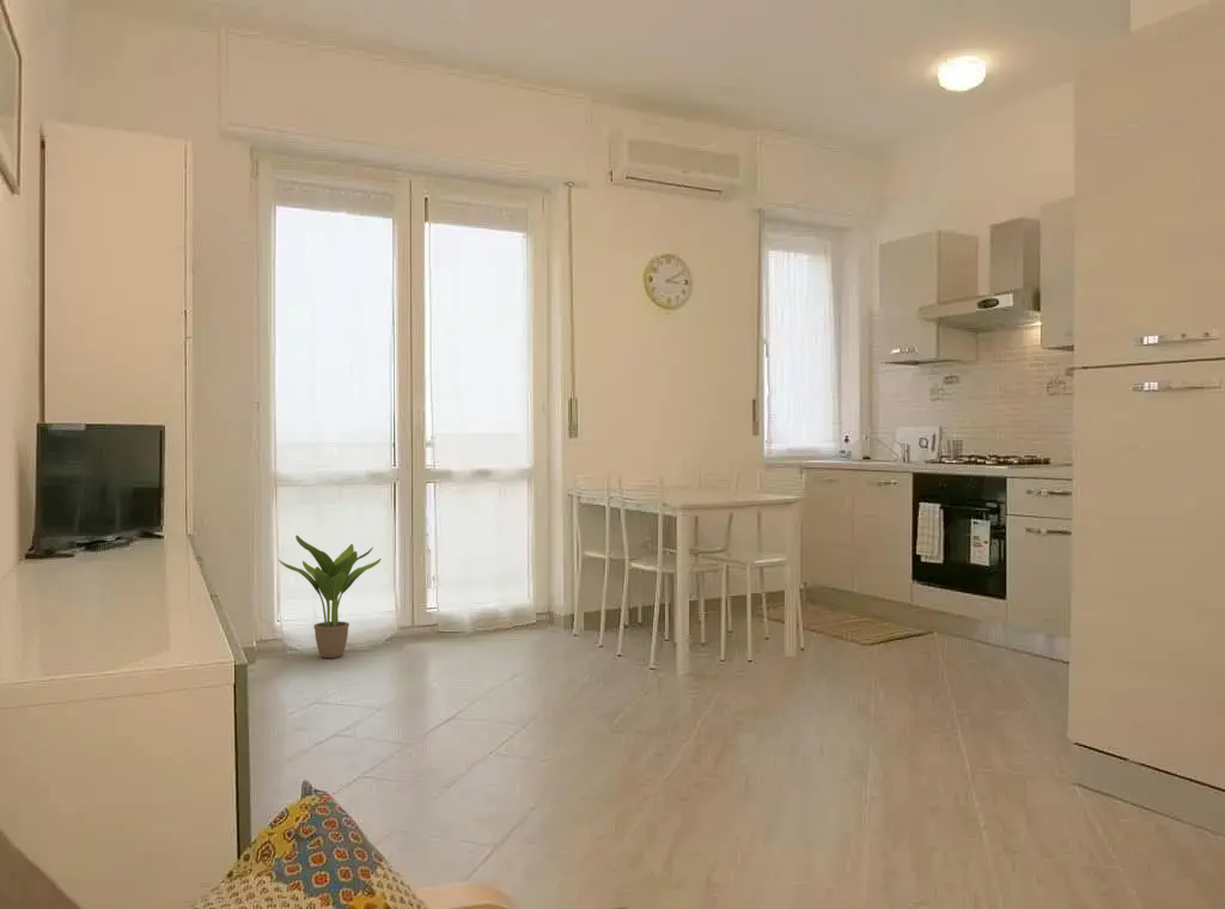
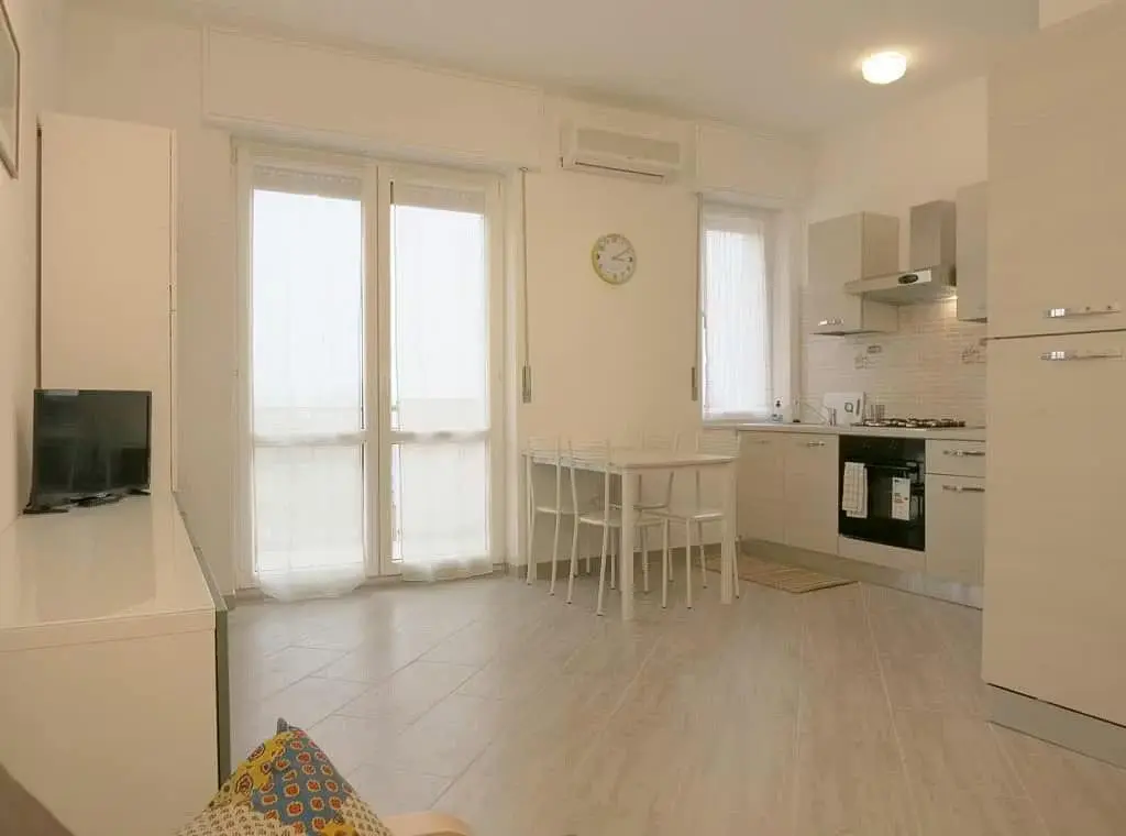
- potted plant [278,535,382,659]
